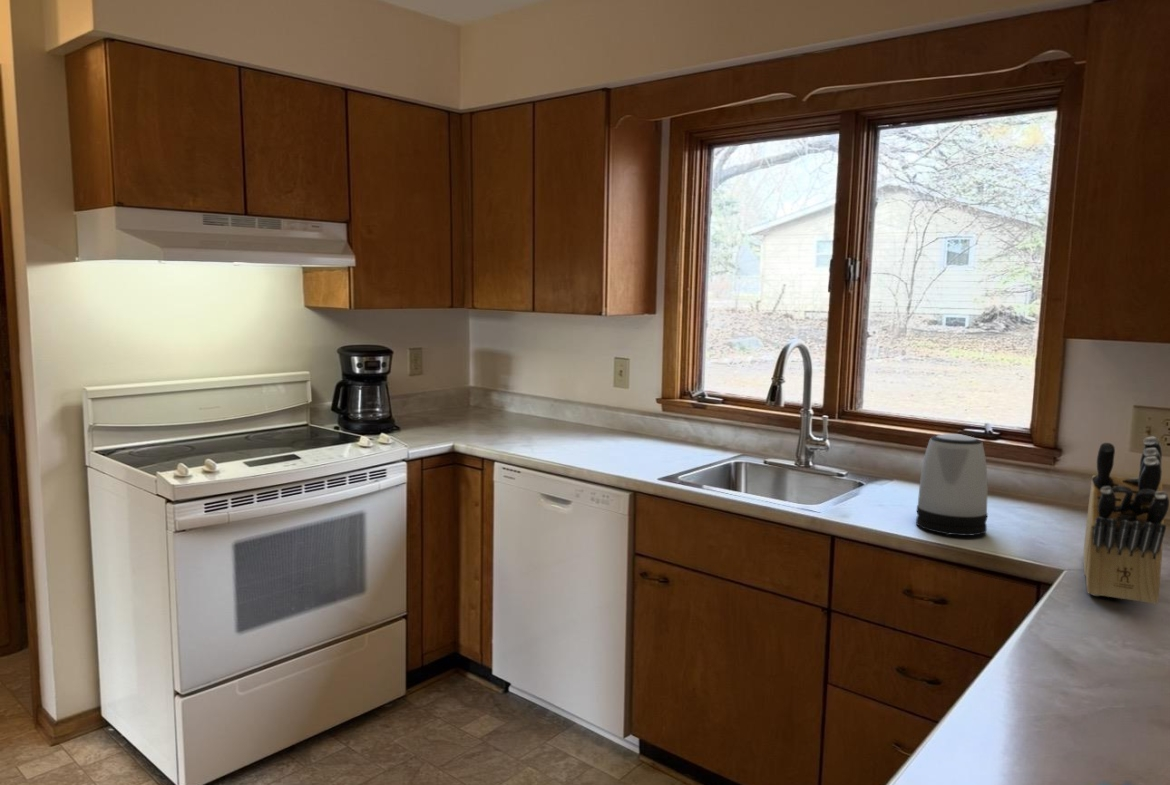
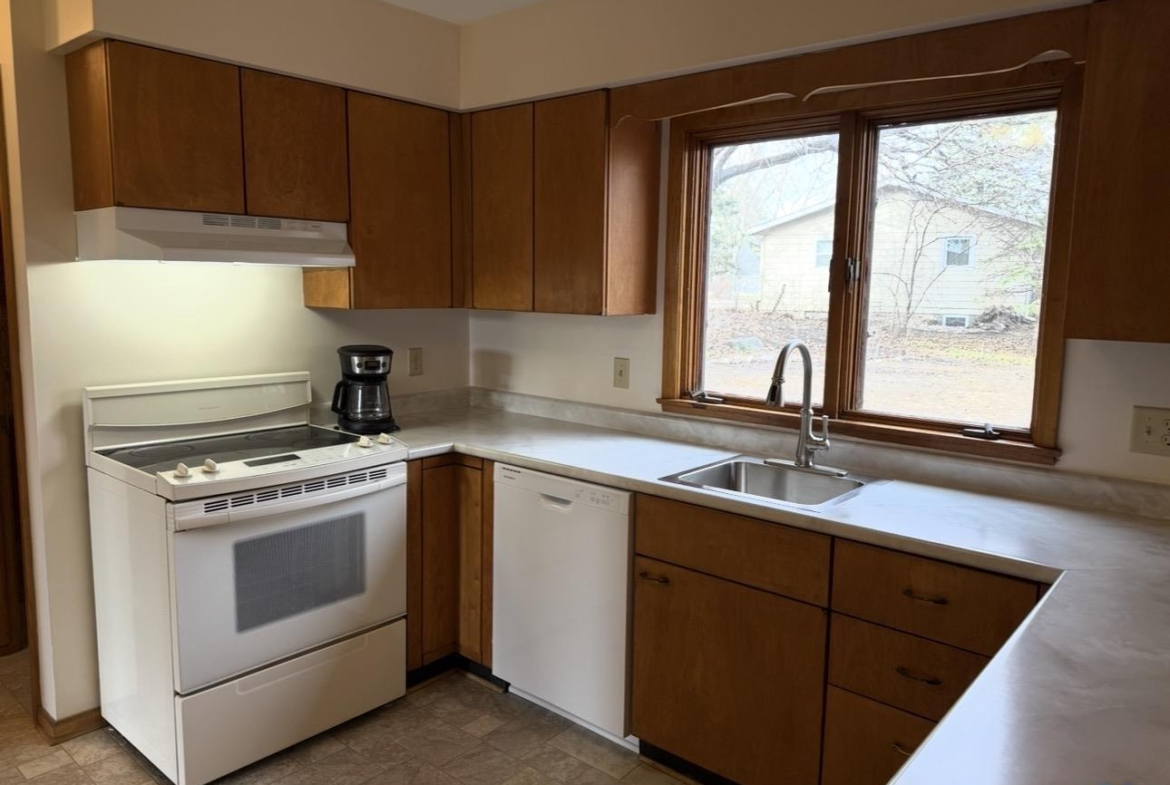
- kettle [915,433,989,537]
- knife block [1082,436,1170,605]
